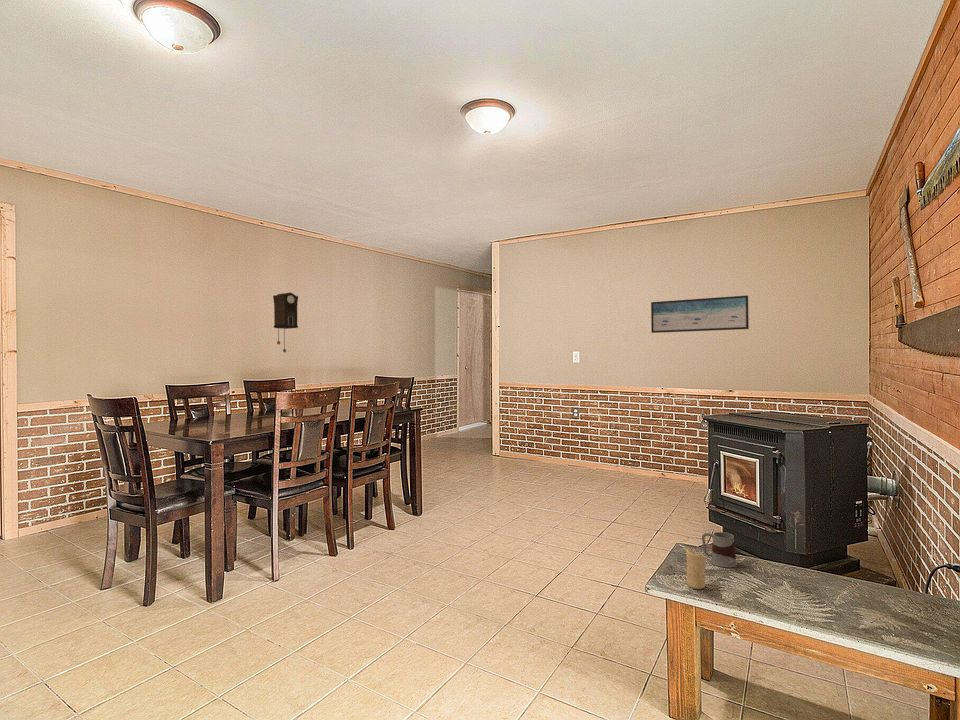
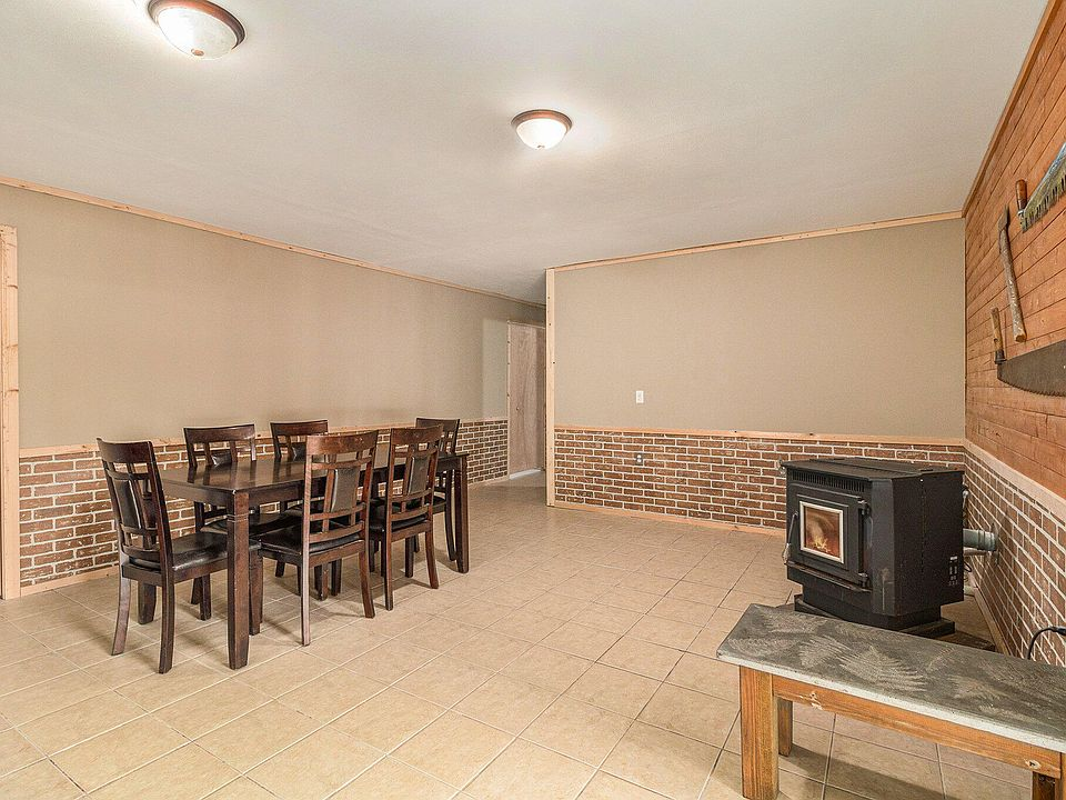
- mug [701,531,738,568]
- pendulum clock [272,292,299,353]
- wall art [650,294,750,334]
- candle [685,548,707,590]
